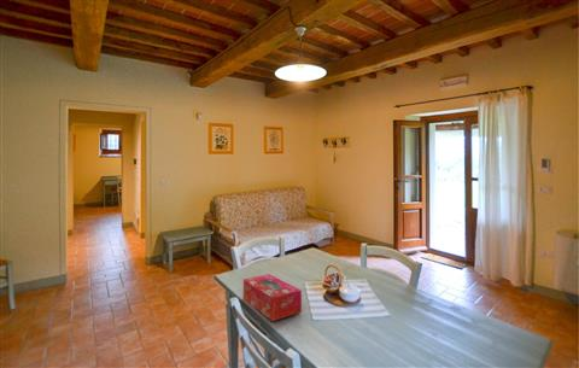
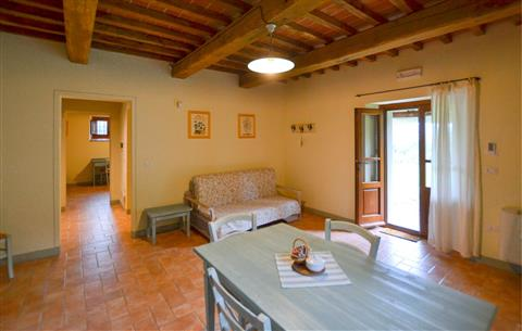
- tissue box [242,273,303,322]
